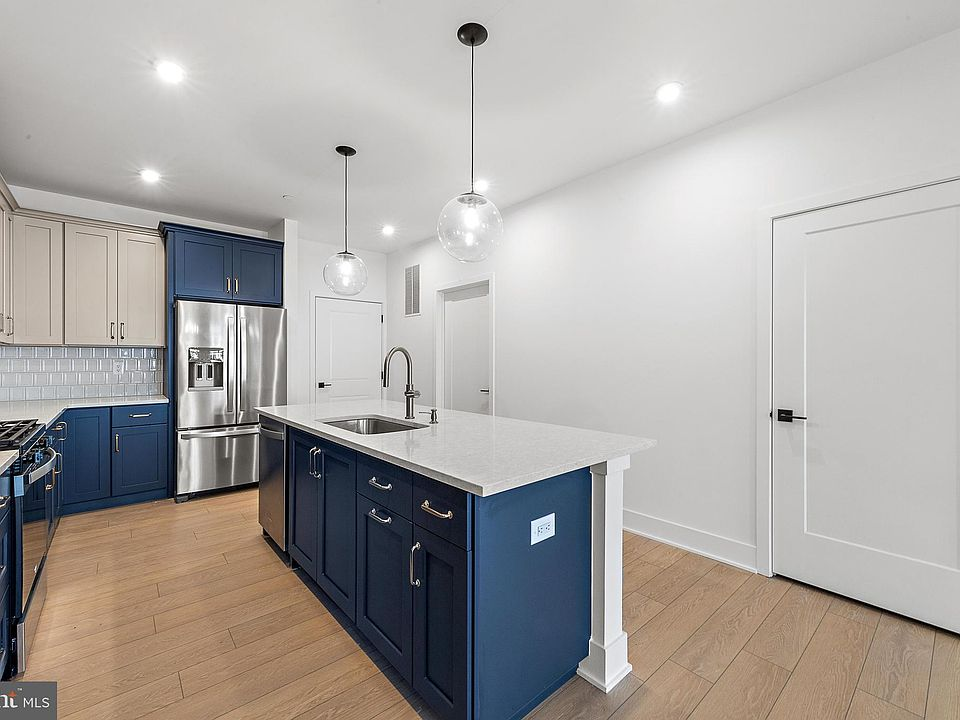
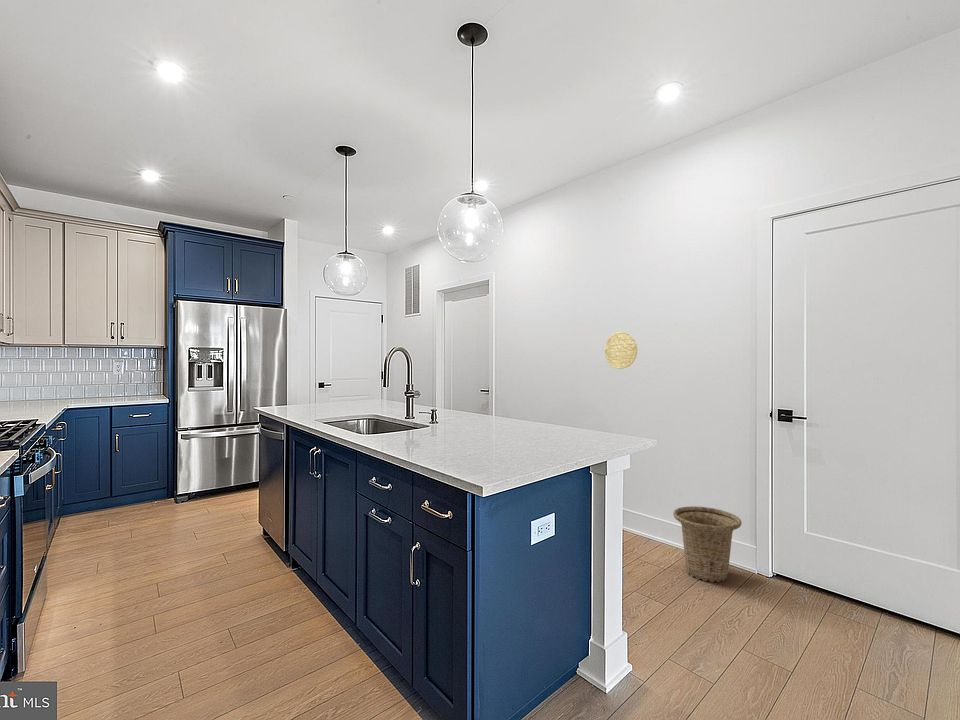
+ basket [672,505,743,583]
+ decorative plate [604,331,639,370]
